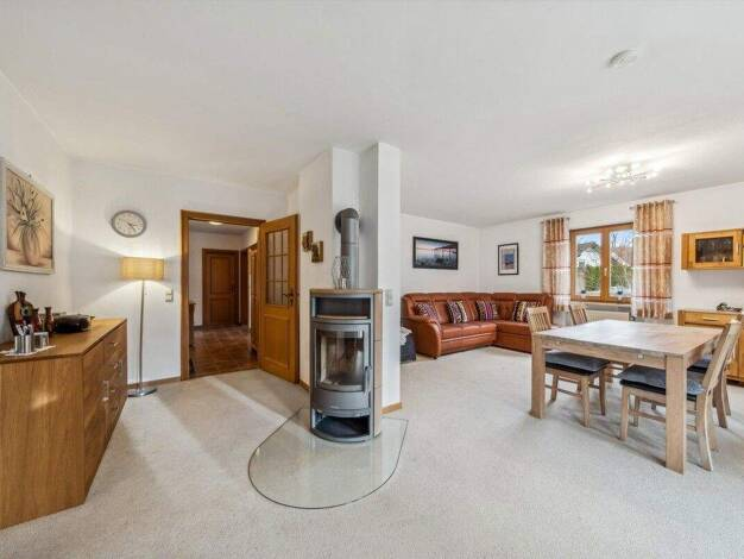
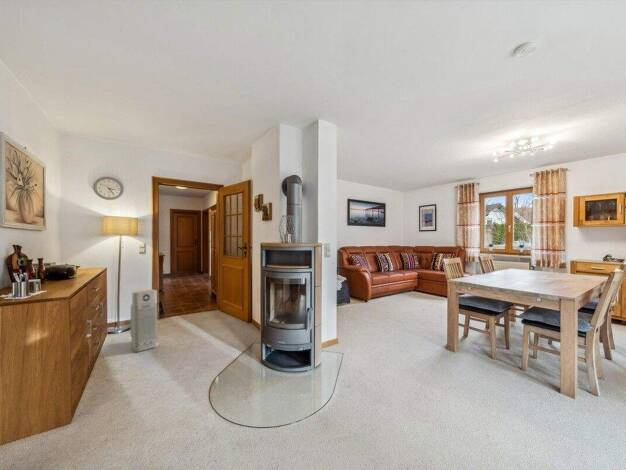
+ air purifier [130,288,159,353]
